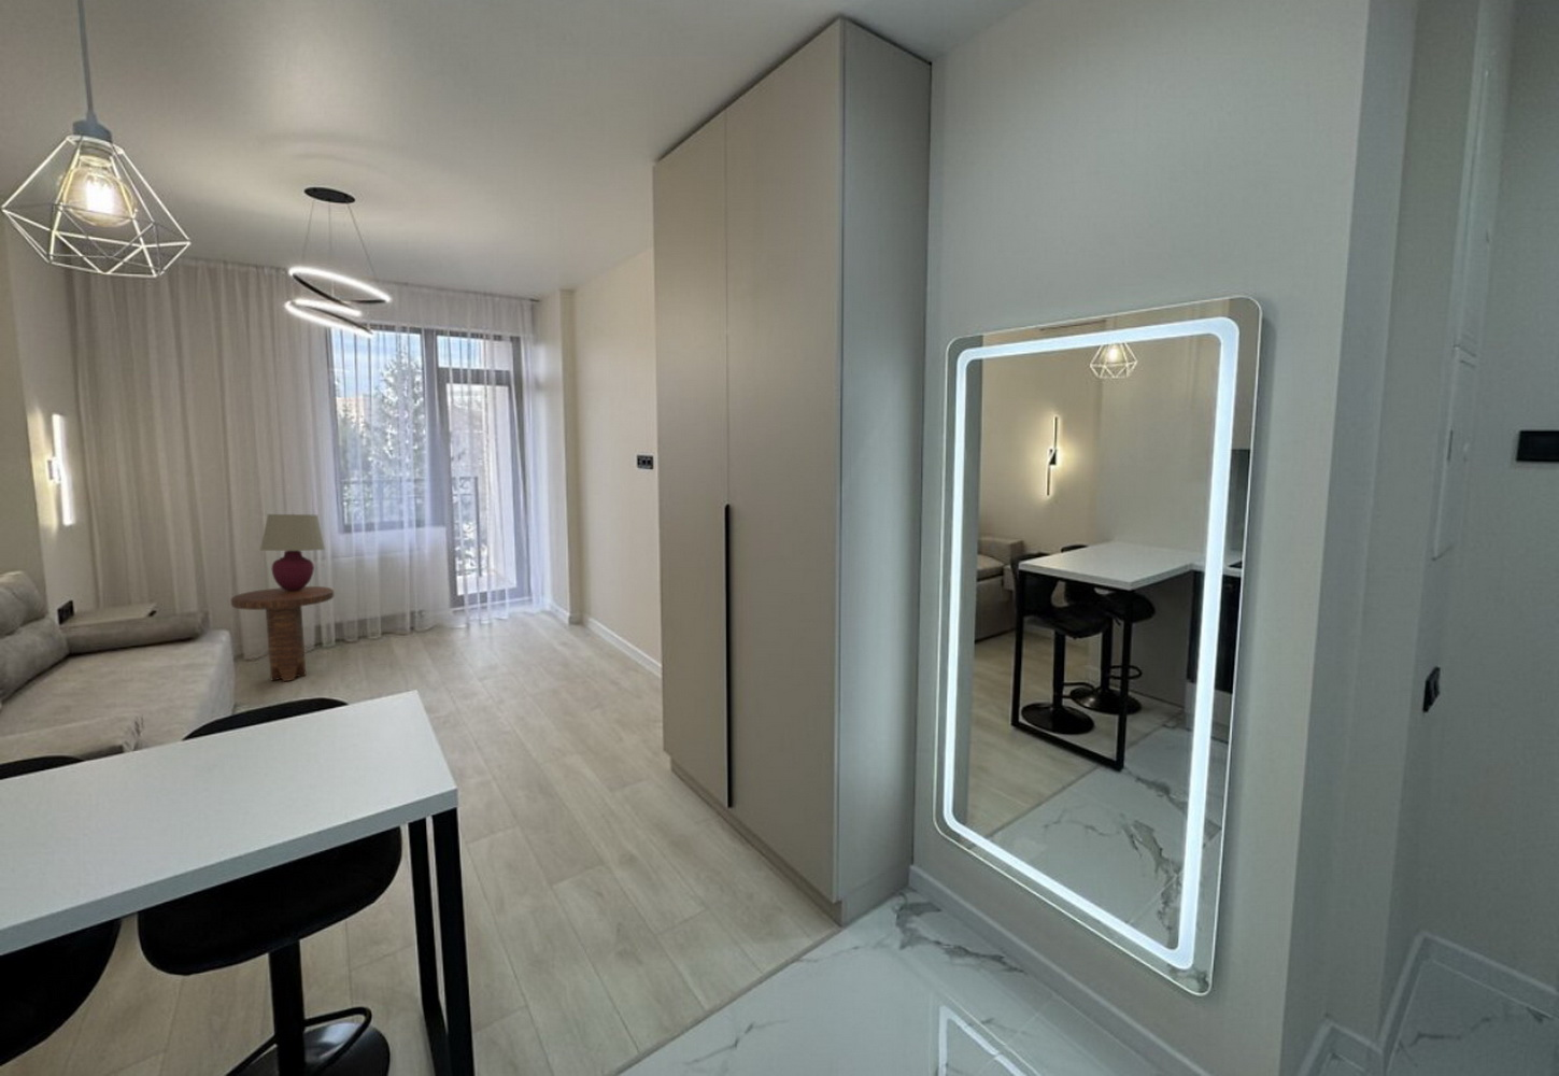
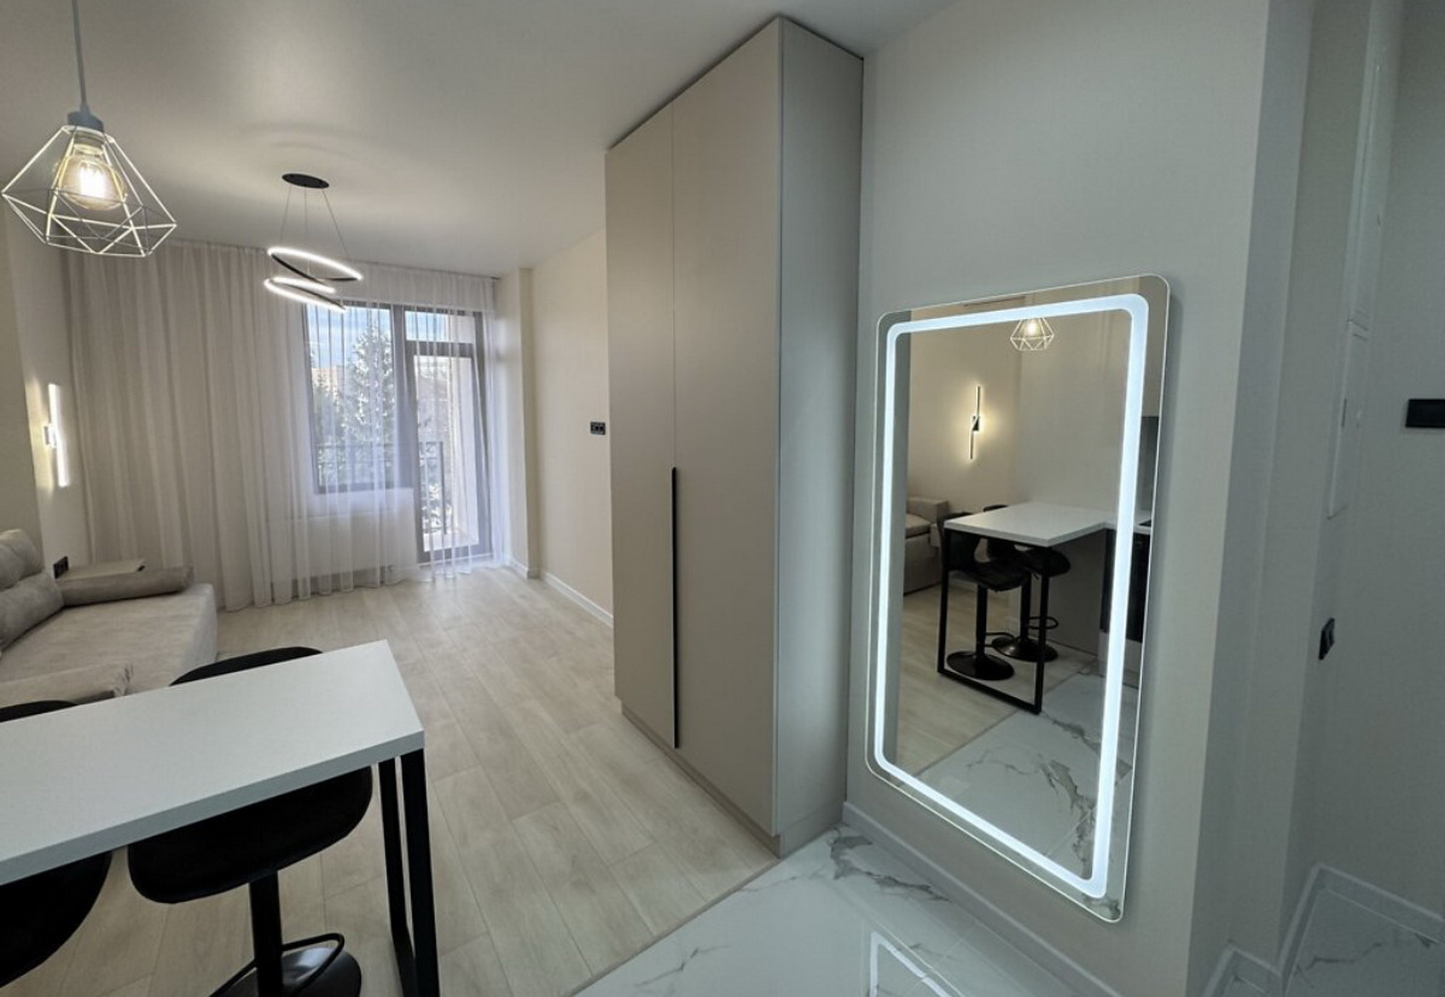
- side table [230,585,334,683]
- table lamp [259,513,326,590]
